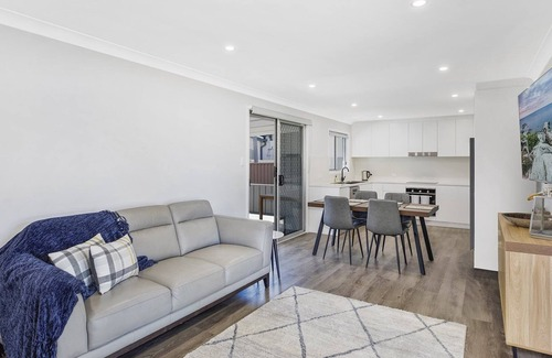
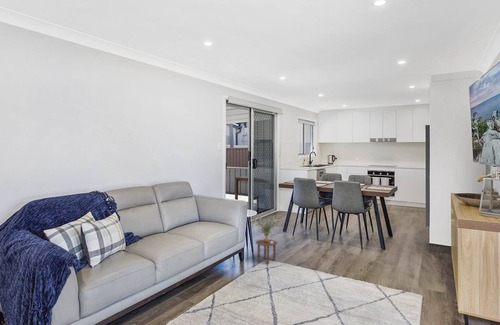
+ side table [252,215,281,265]
